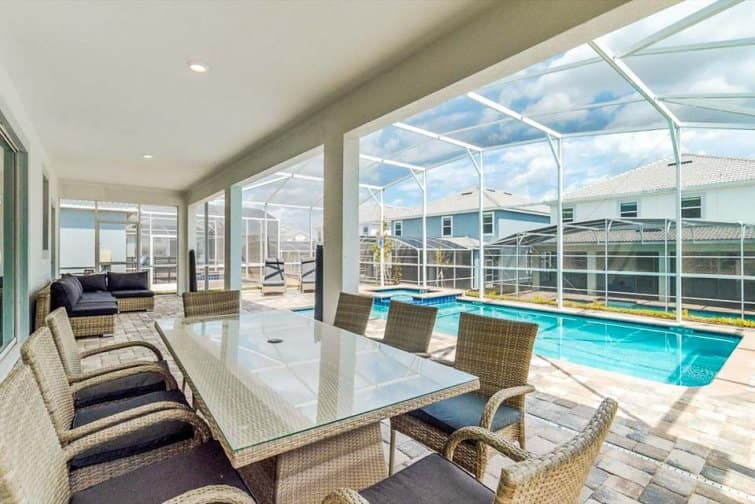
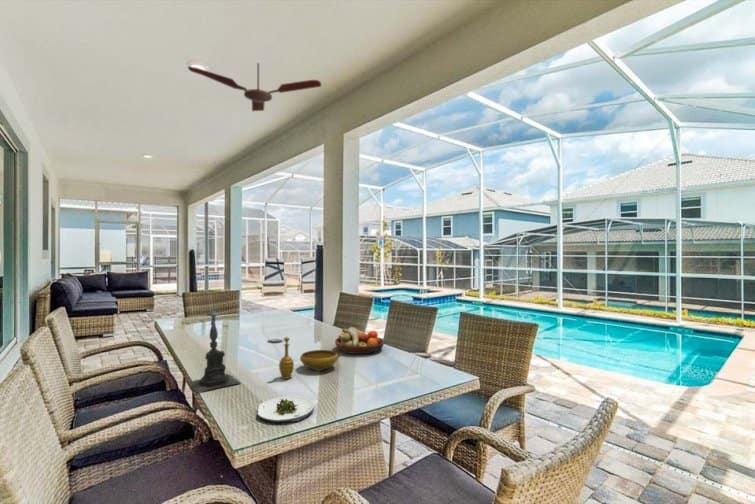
+ fruit bowl [334,326,385,355]
+ ceiling fan [187,62,322,112]
+ salad plate [257,395,315,423]
+ decorative bowl [278,336,339,380]
+ candle holder [185,300,242,393]
